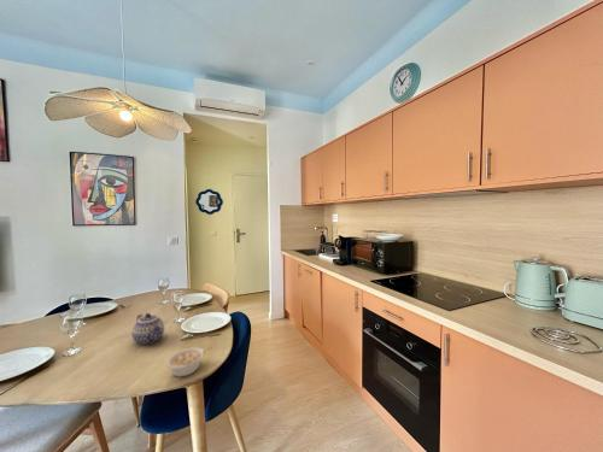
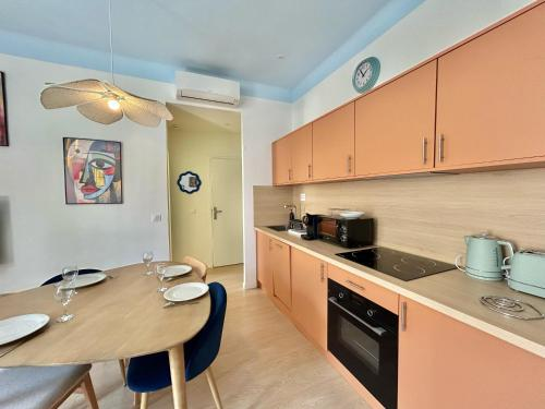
- legume [165,346,212,378]
- teapot [130,312,165,346]
